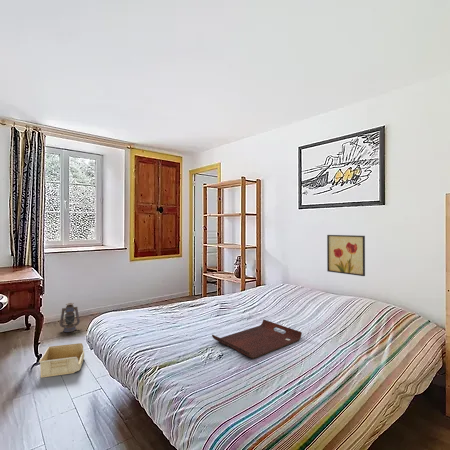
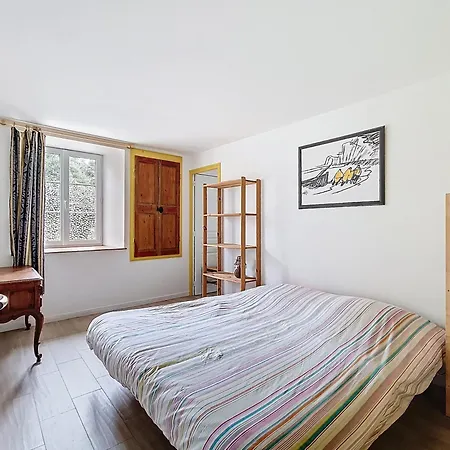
- storage bin [38,342,85,379]
- serving tray [211,318,303,360]
- wall art [326,234,366,277]
- lantern [59,302,81,333]
